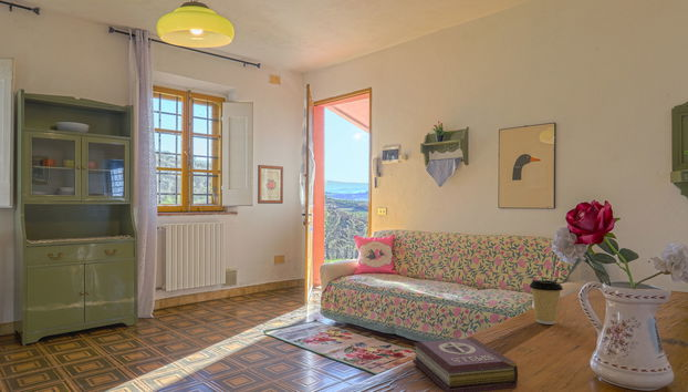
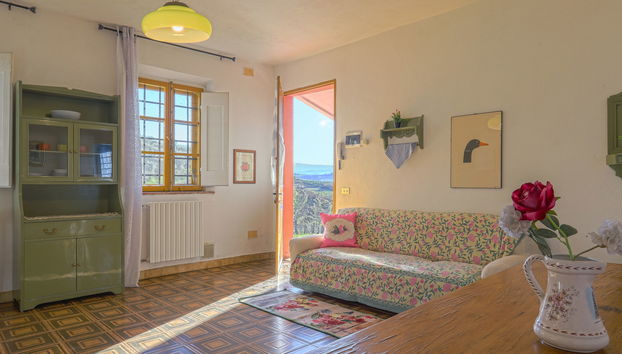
- book [411,336,519,392]
- coffee cup [529,278,564,326]
